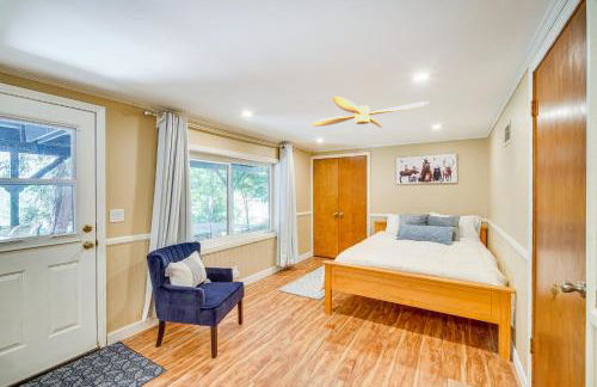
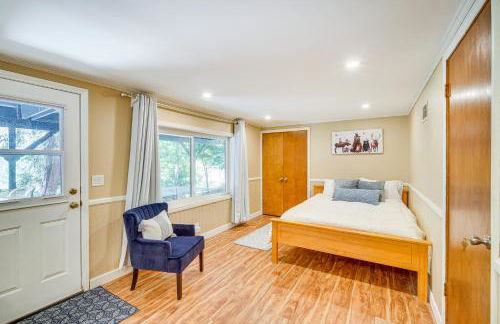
- ceiling fan [310,96,430,129]
